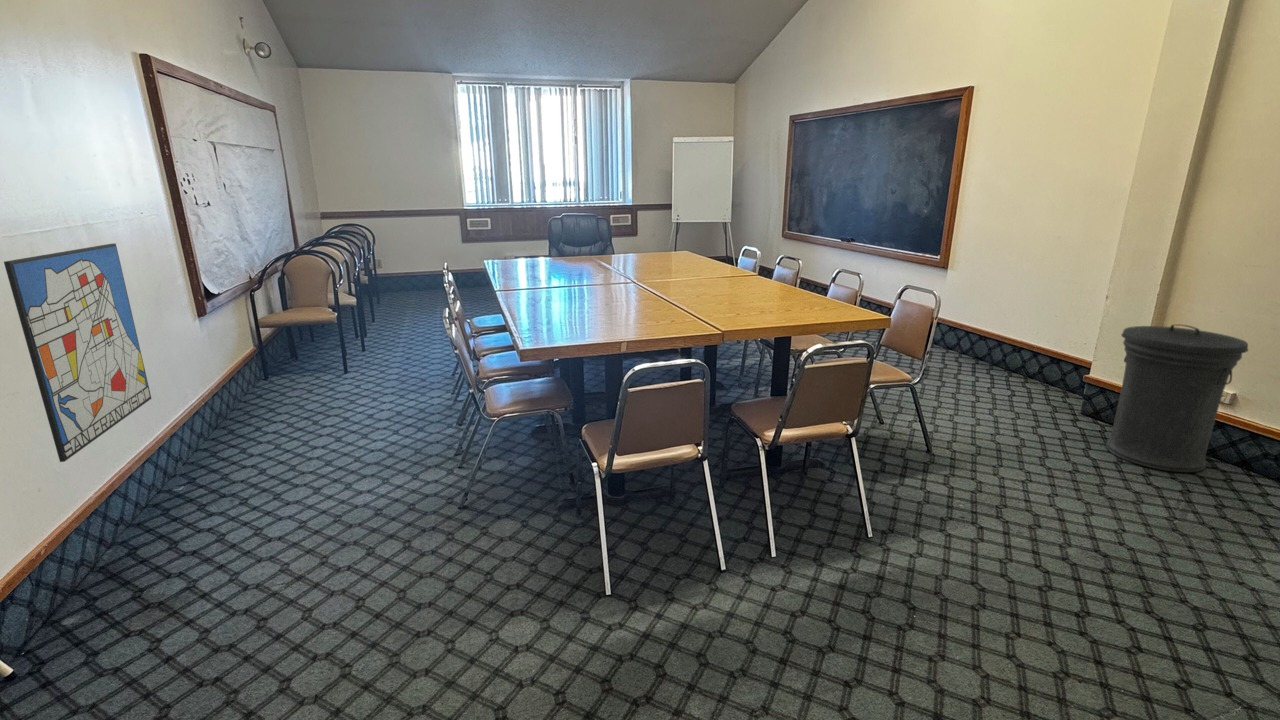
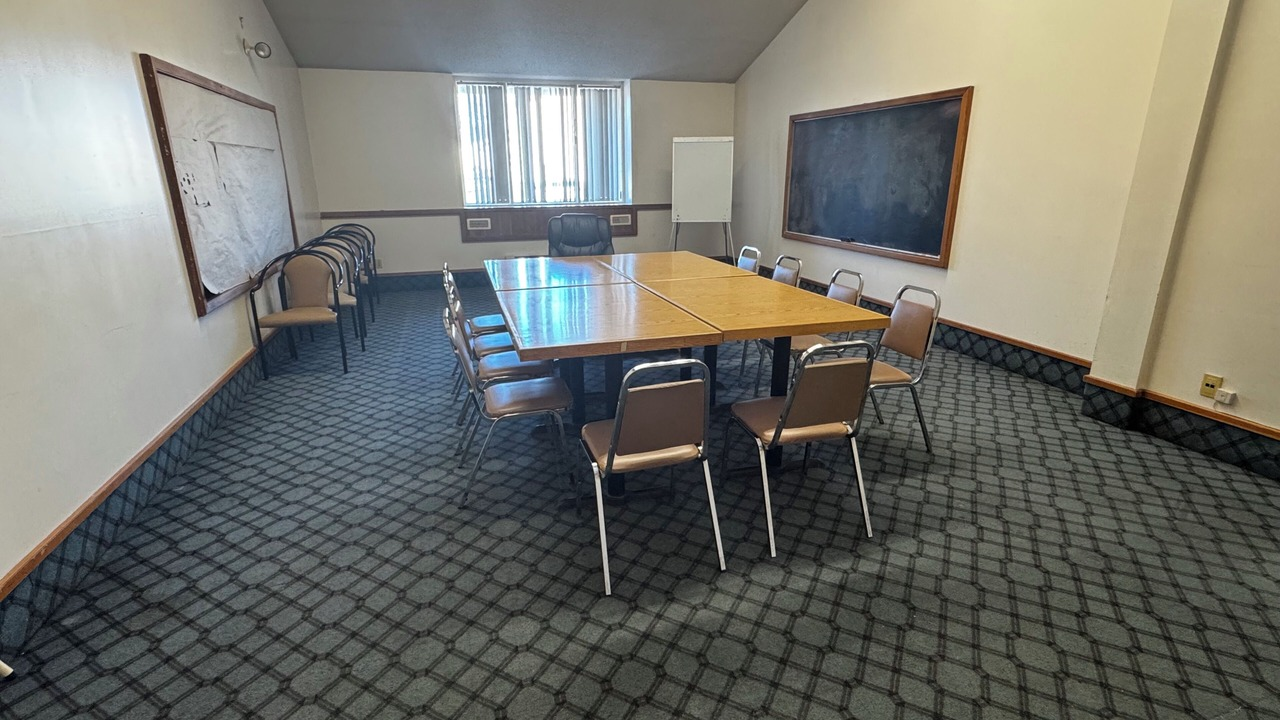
- trash can [1105,323,1249,473]
- wall art [3,242,153,463]
